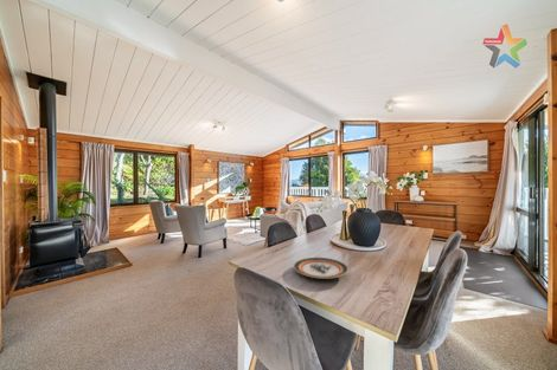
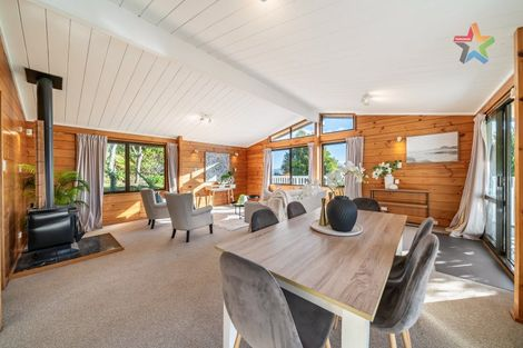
- plate [293,257,350,280]
